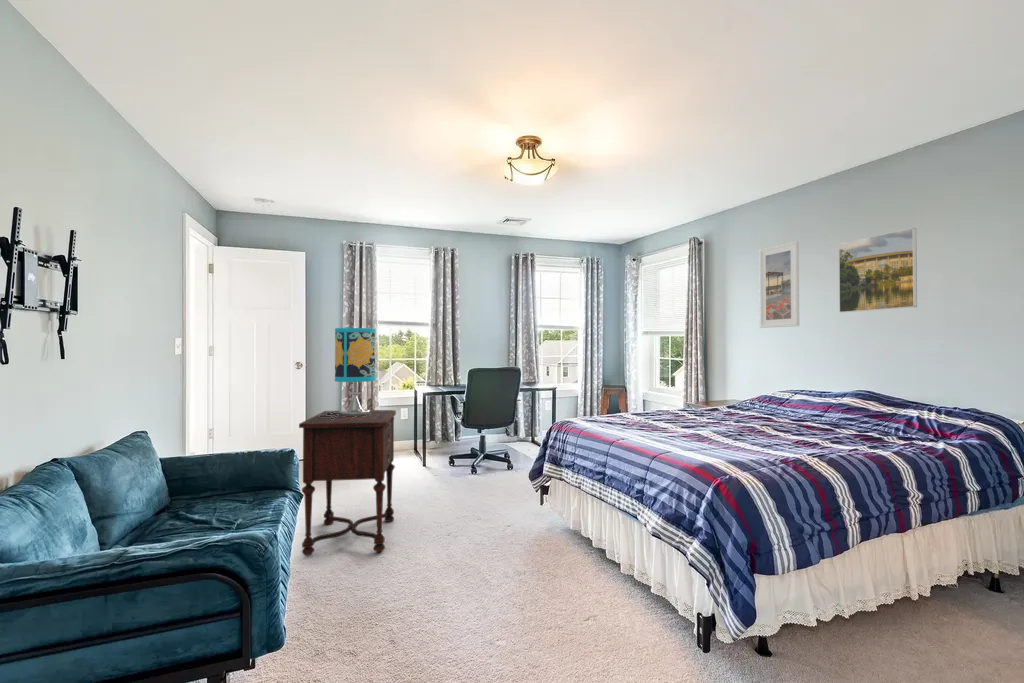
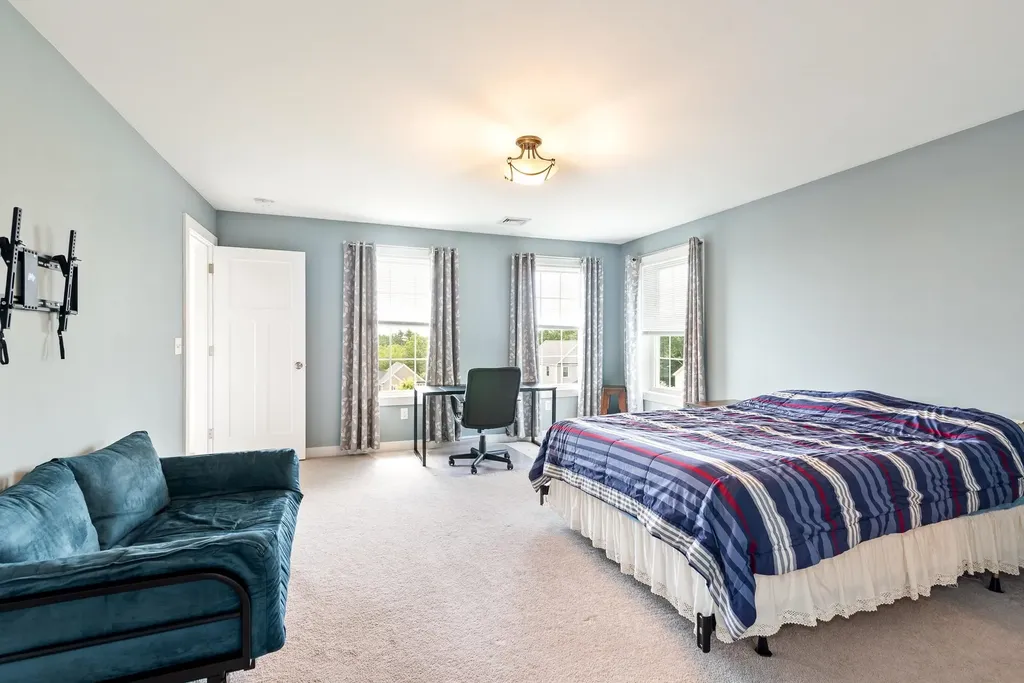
- table lamp [319,327,377,419]
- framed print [758,240,800,329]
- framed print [838,227,918,313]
- side table [298,409,397,557]
